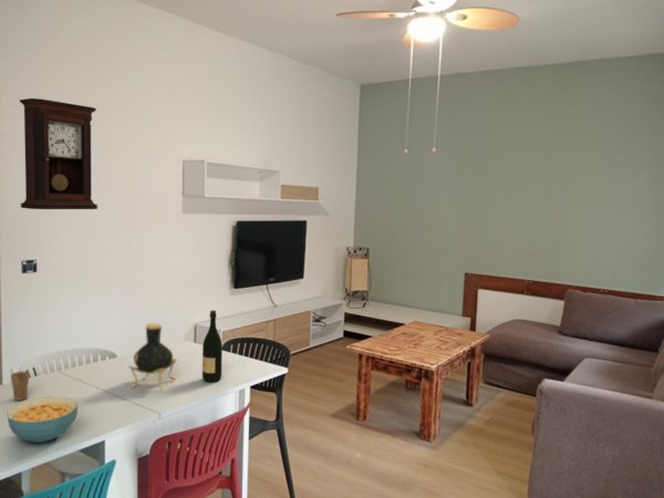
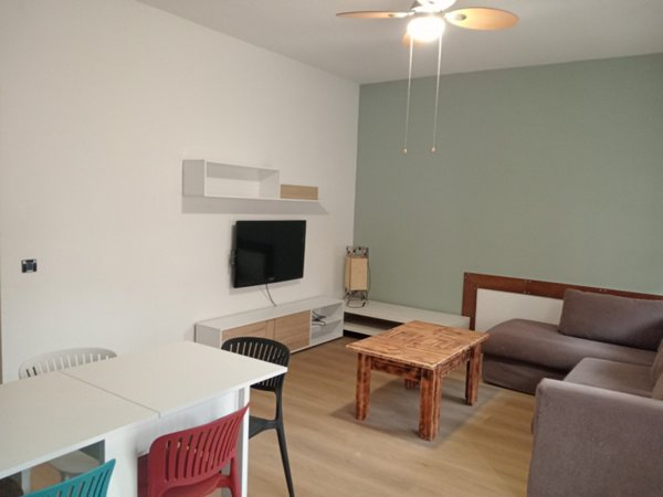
- cereal bowl [6,396,79,444]
- wine bottle [201,309,224,383]
- pendulum clock [19,97,98,210]
- vase [127,322,178,392]
- cup [9,367,30,402]
